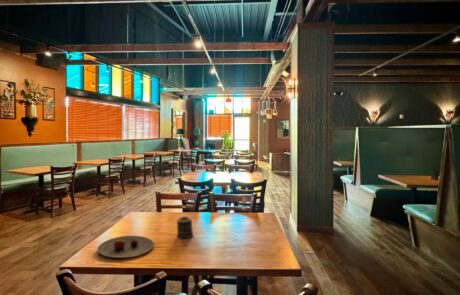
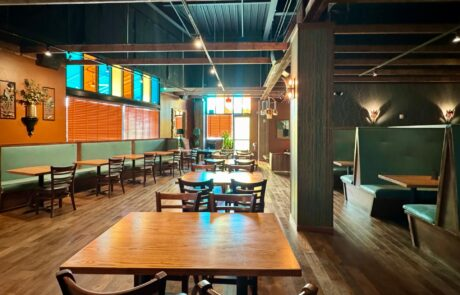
- candle [176,216,194,239]
- plate [97,235,155,259]
